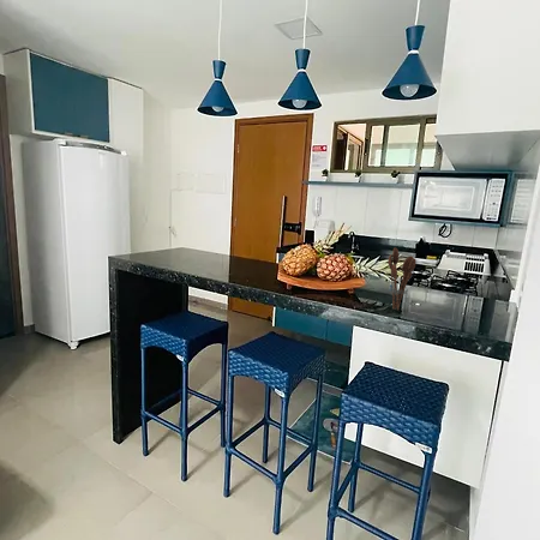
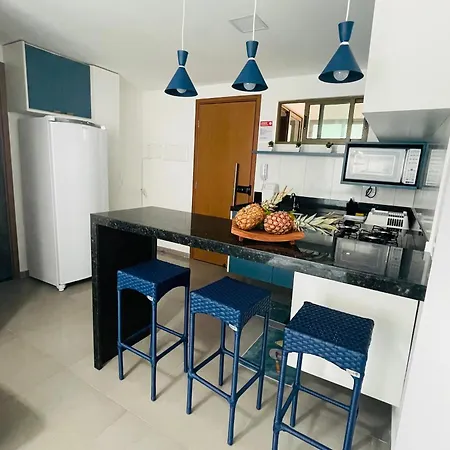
- utensil holder [388,247,418,311]
